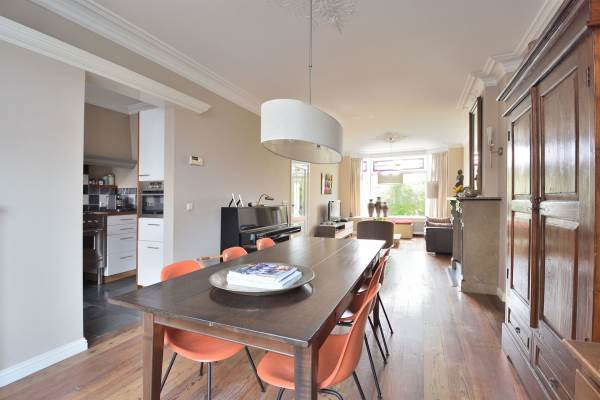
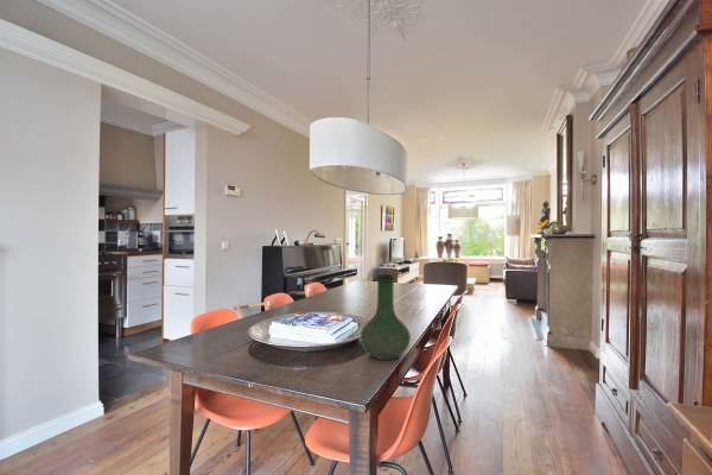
+ vase [360,273,412,361]
